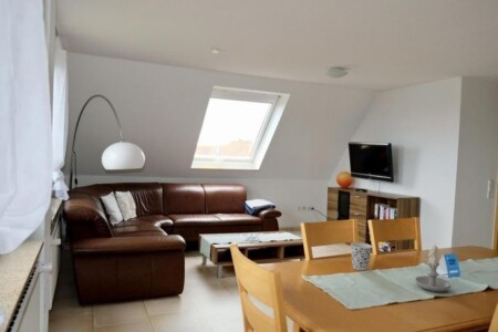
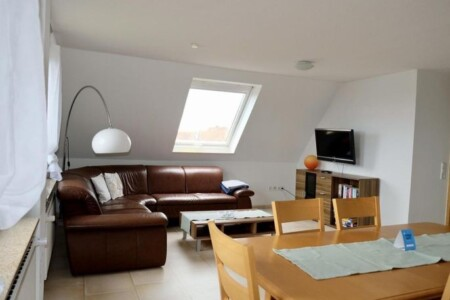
- cup [350,241,373,271]
- candle [414,245,452,292]
